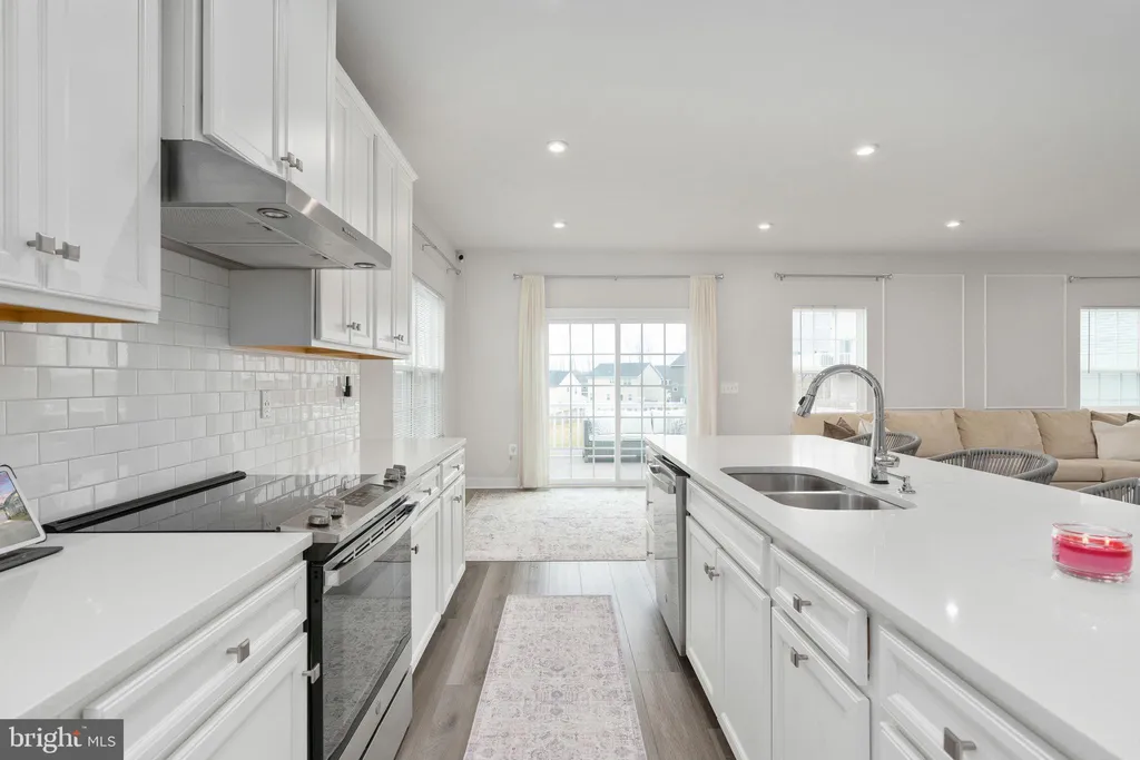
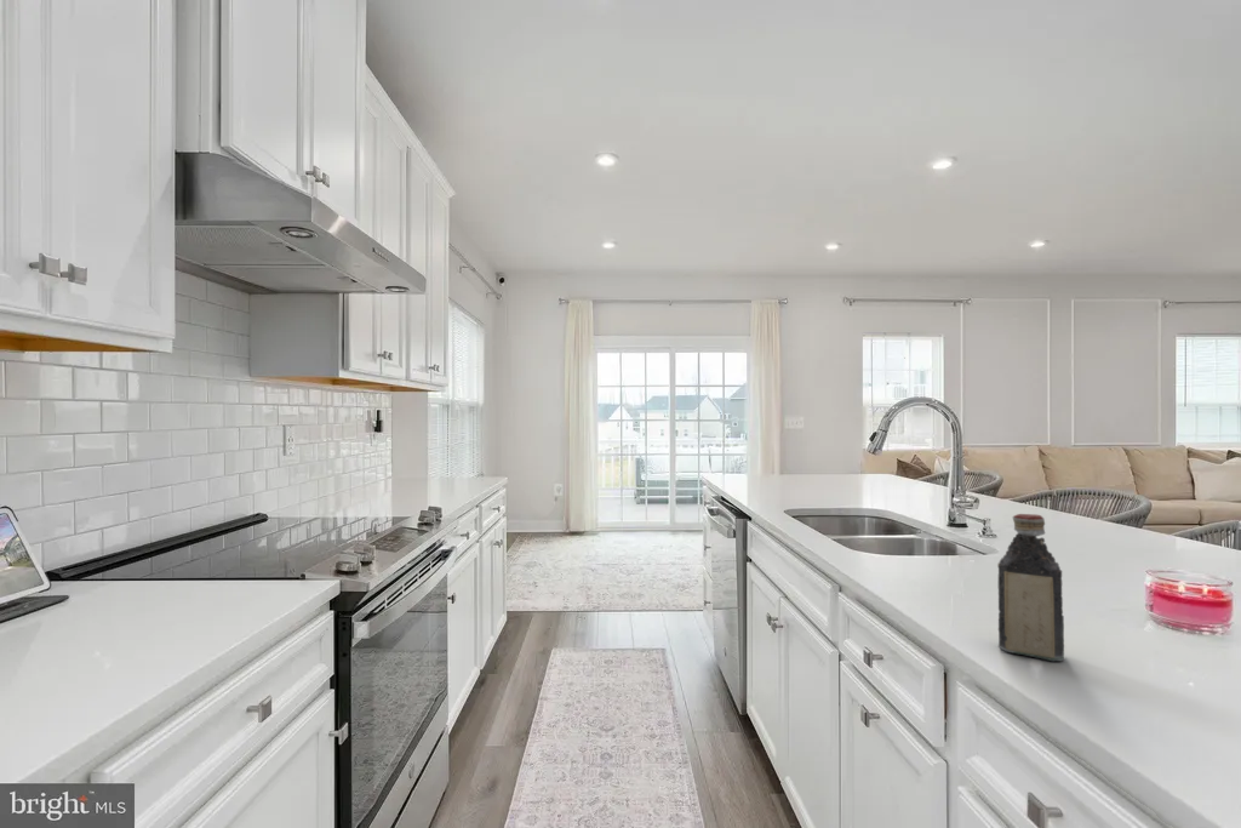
+ bottle [996,513,1065,662]
